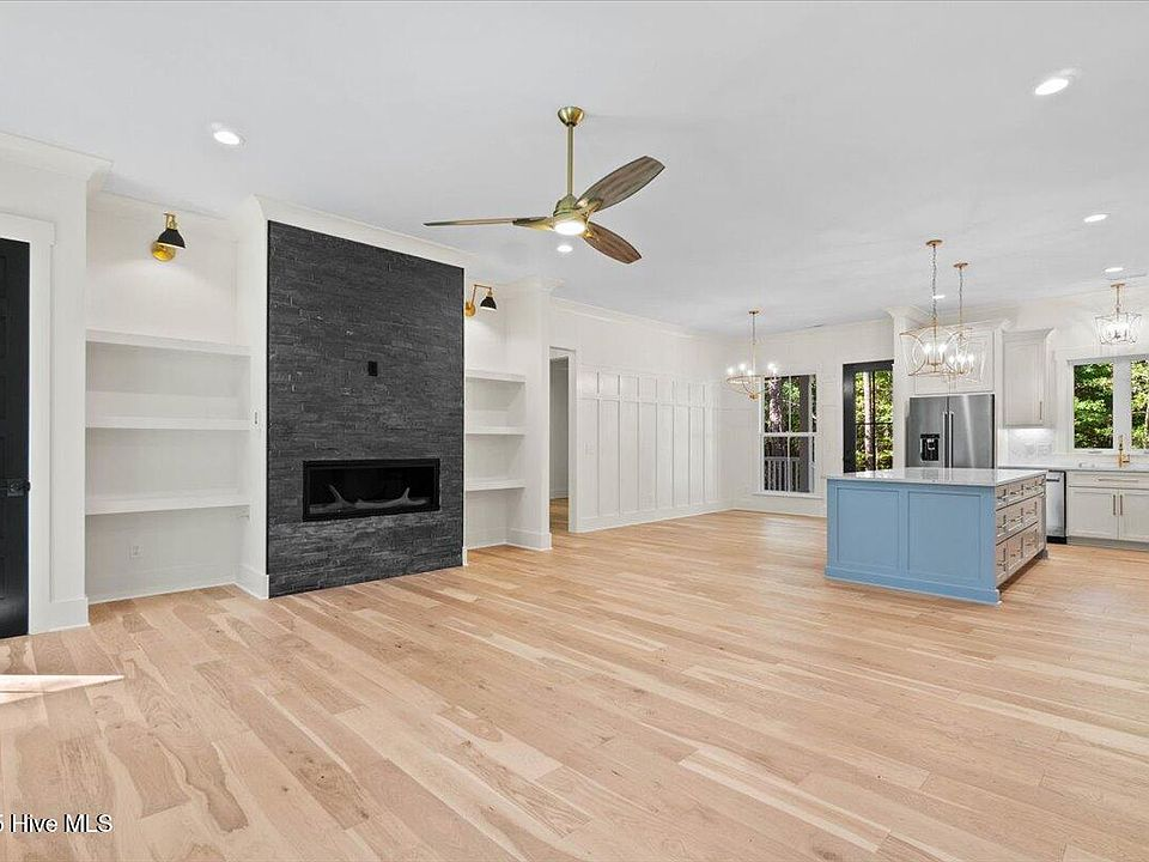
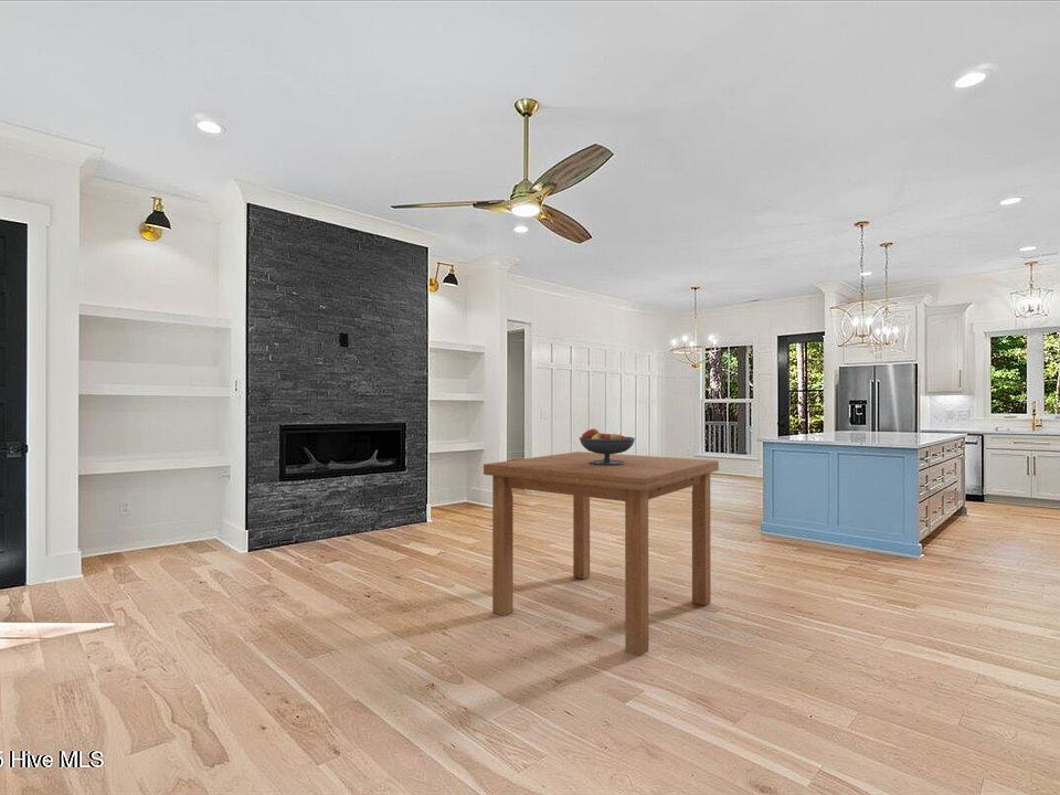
+ fruit bowl [579,427,636,465]
+ dining table [483,451,720,657]
